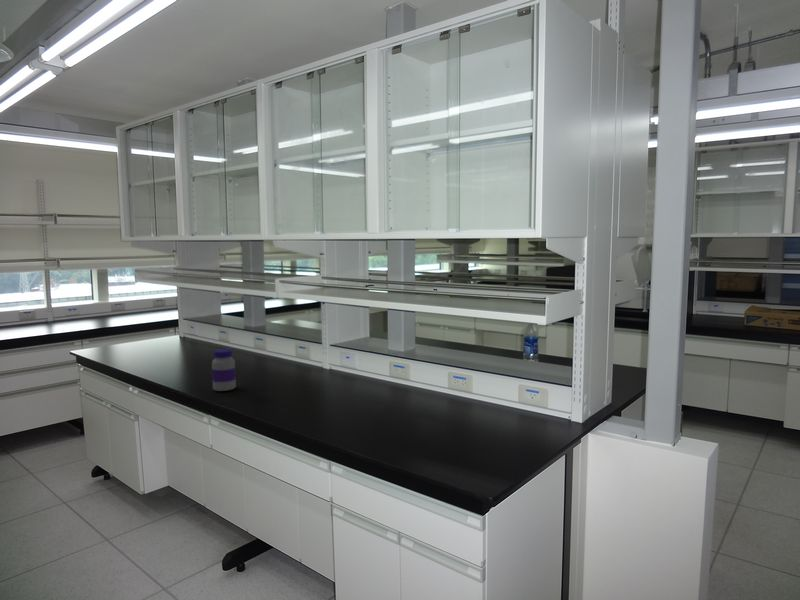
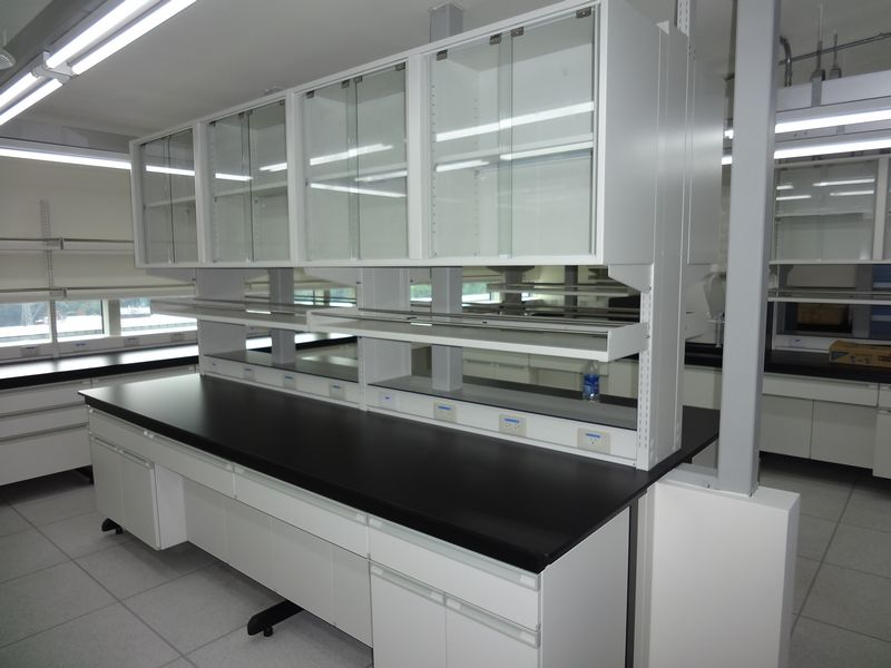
- jar [211,348,237,392]
